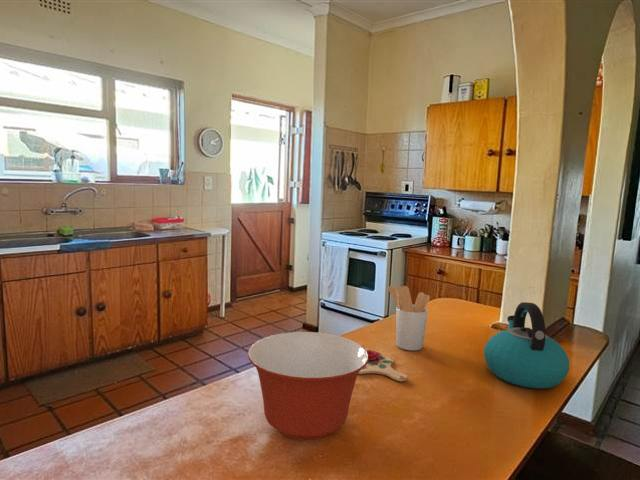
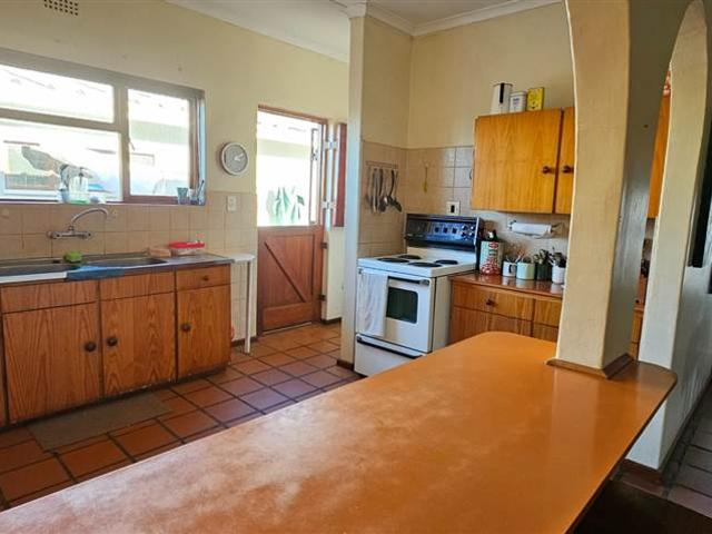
- utensil holder [387,285,431,351]
- kettle [483,301,570,390]
- mixing bowl [247,331,369,441]
- cutting board [358,344,408,382]
